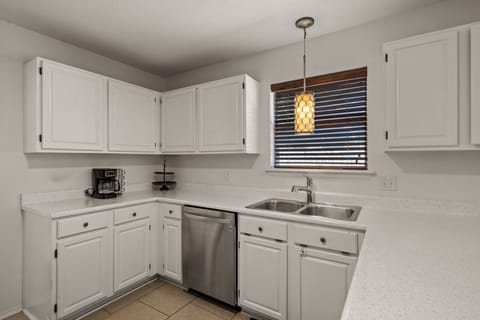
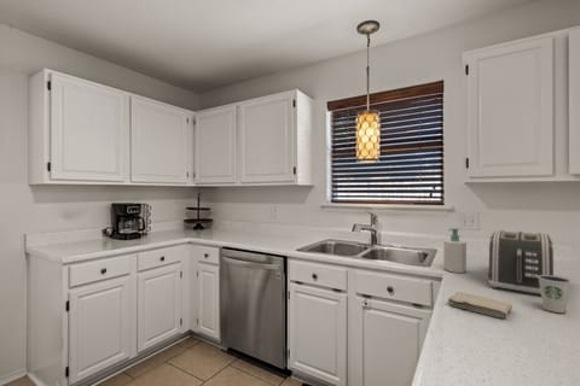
+ washcloth [447,291,514,318]
+ toaster [487,229,555,296]
+ soap bottle [442,227,468,274]
+ dixie cup [538,275,573,314]
